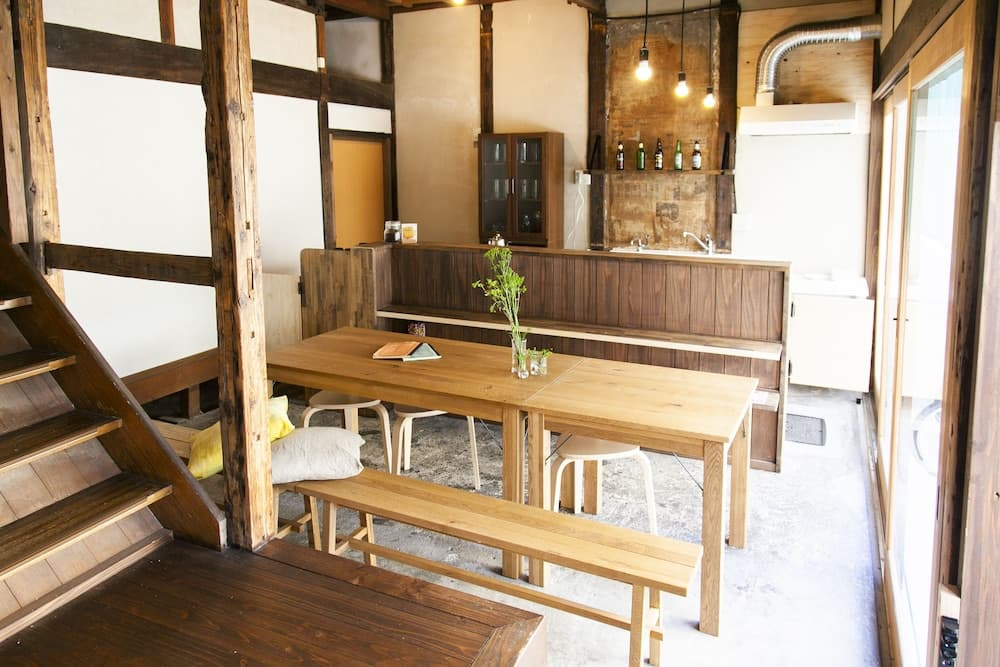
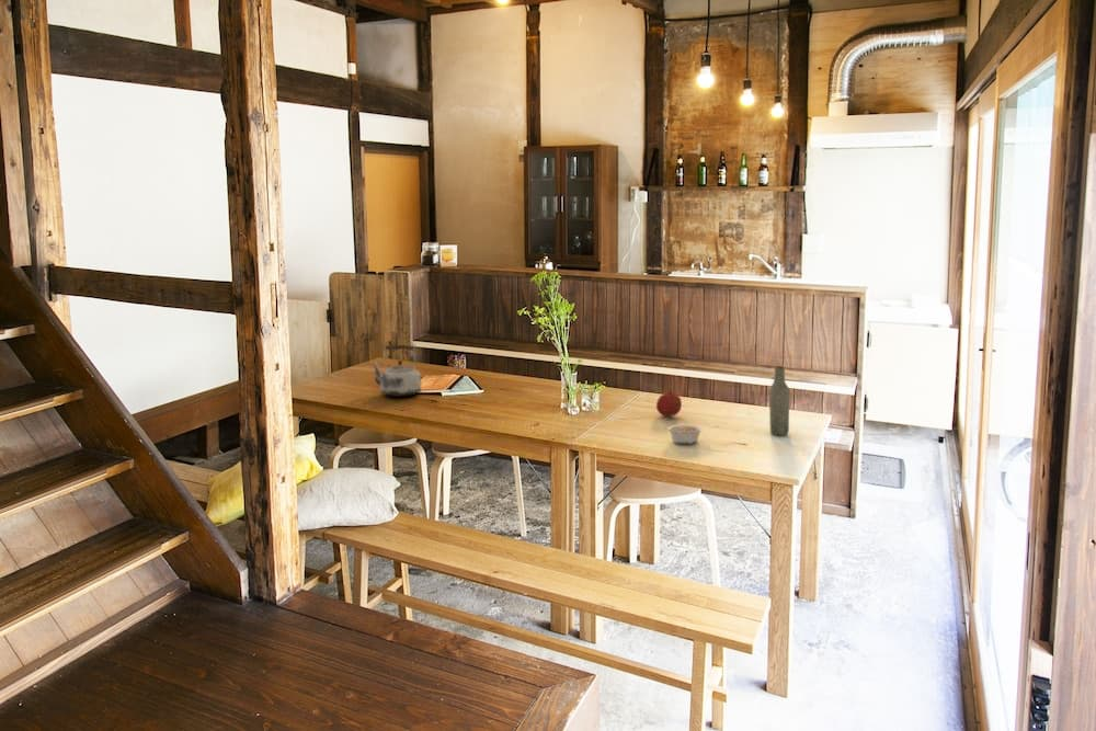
+ legume [662,423,704,445]
+ fruit [655,390,683,418]
+ bottle [768,365,790,436]
+ kettle [372,344,422,398]
